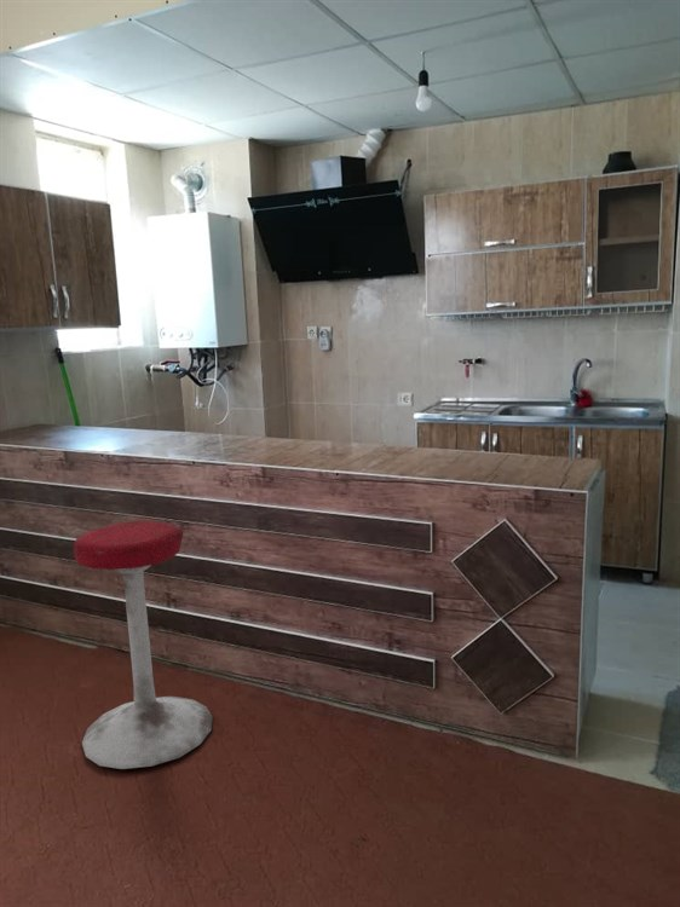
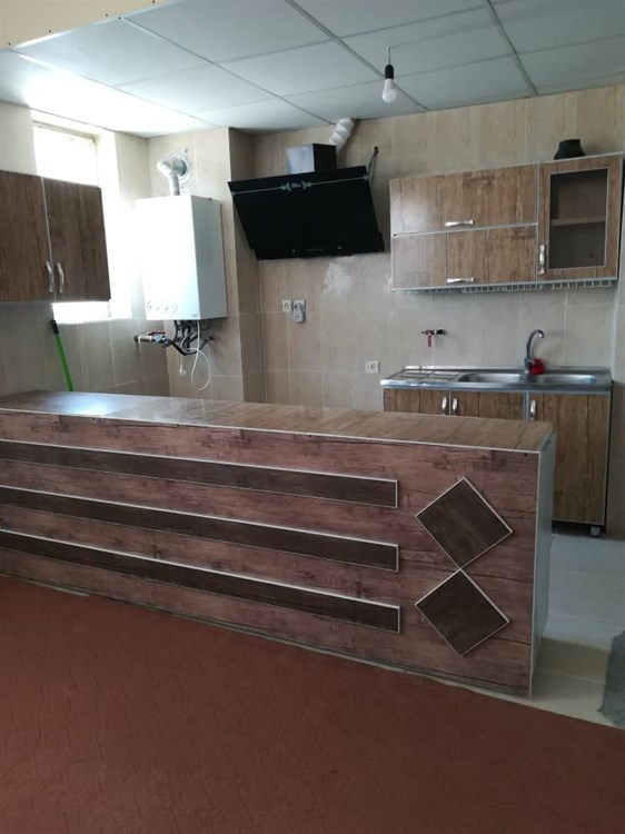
- stool [73,520,214,770]
